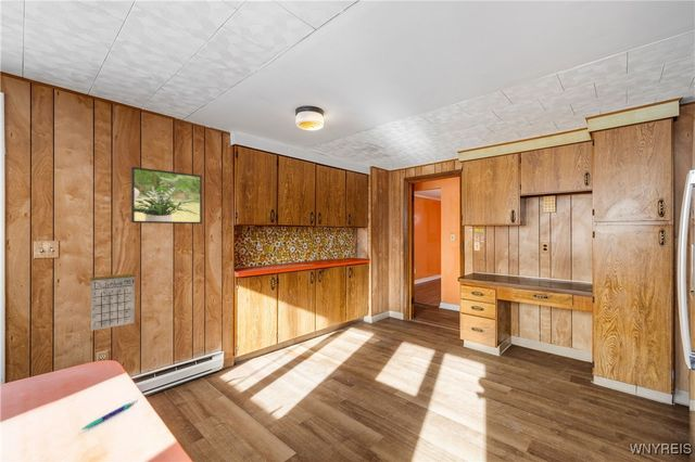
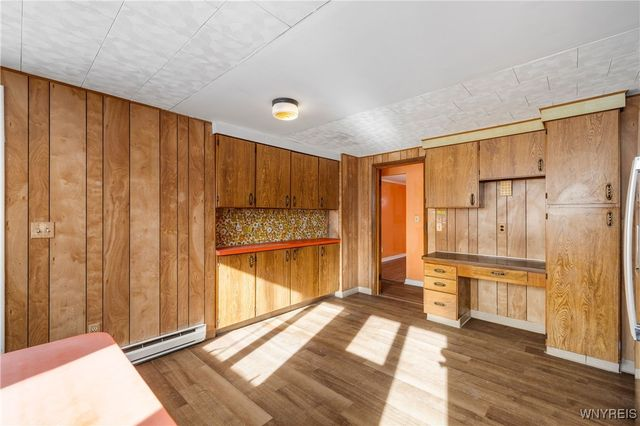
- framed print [130,166,203,224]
- calendar [89,264,136,332]
- pen [79,402,131,432]
